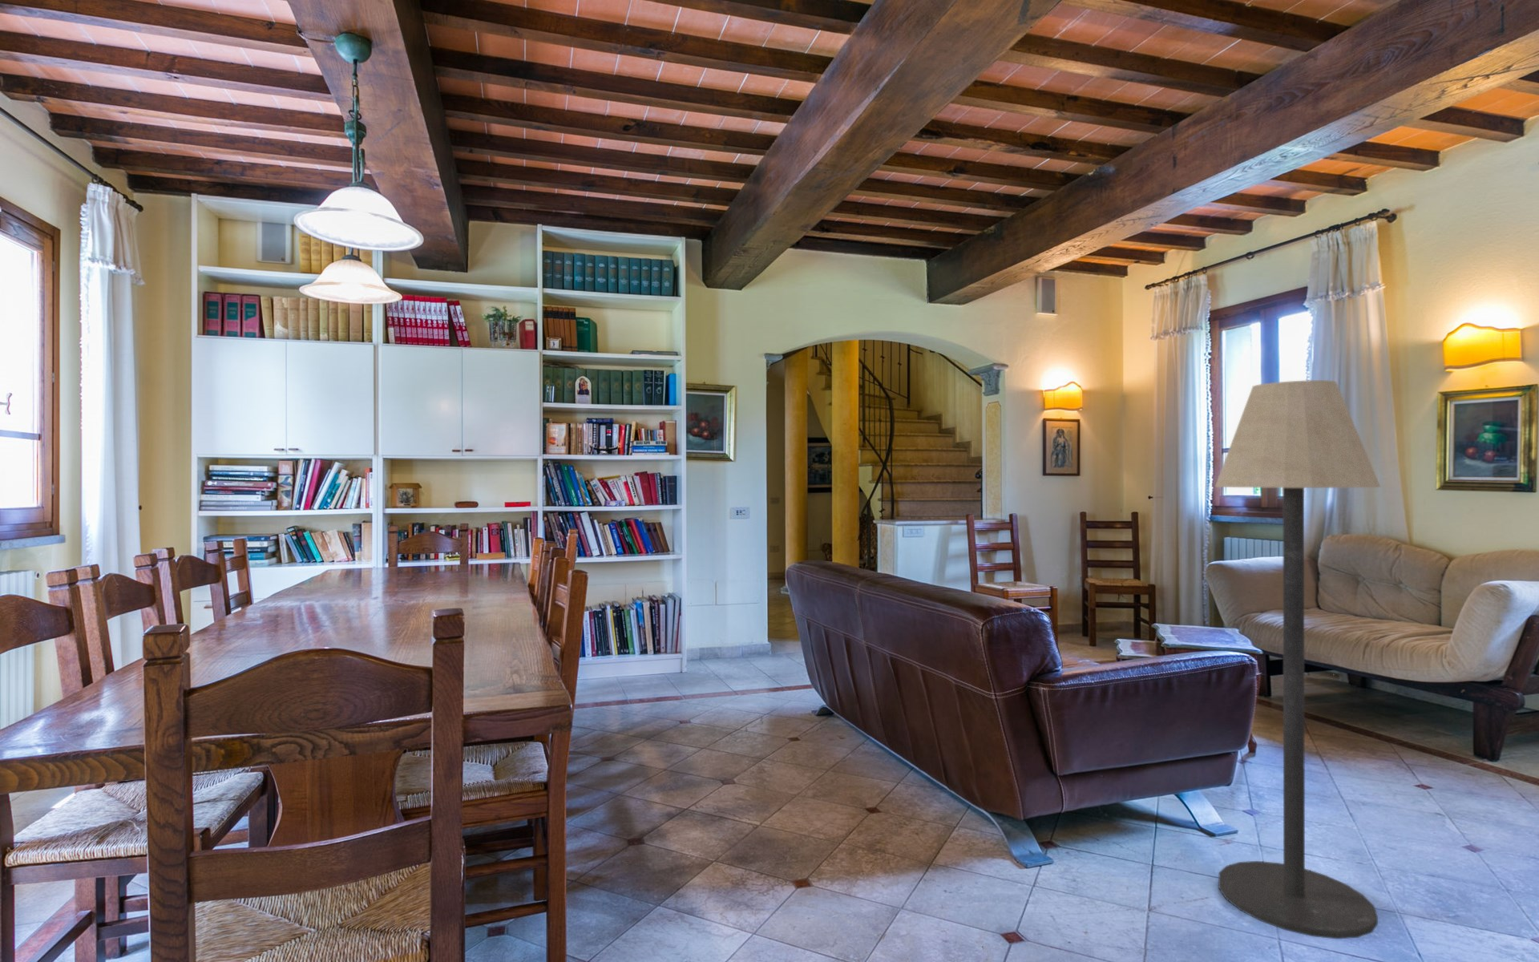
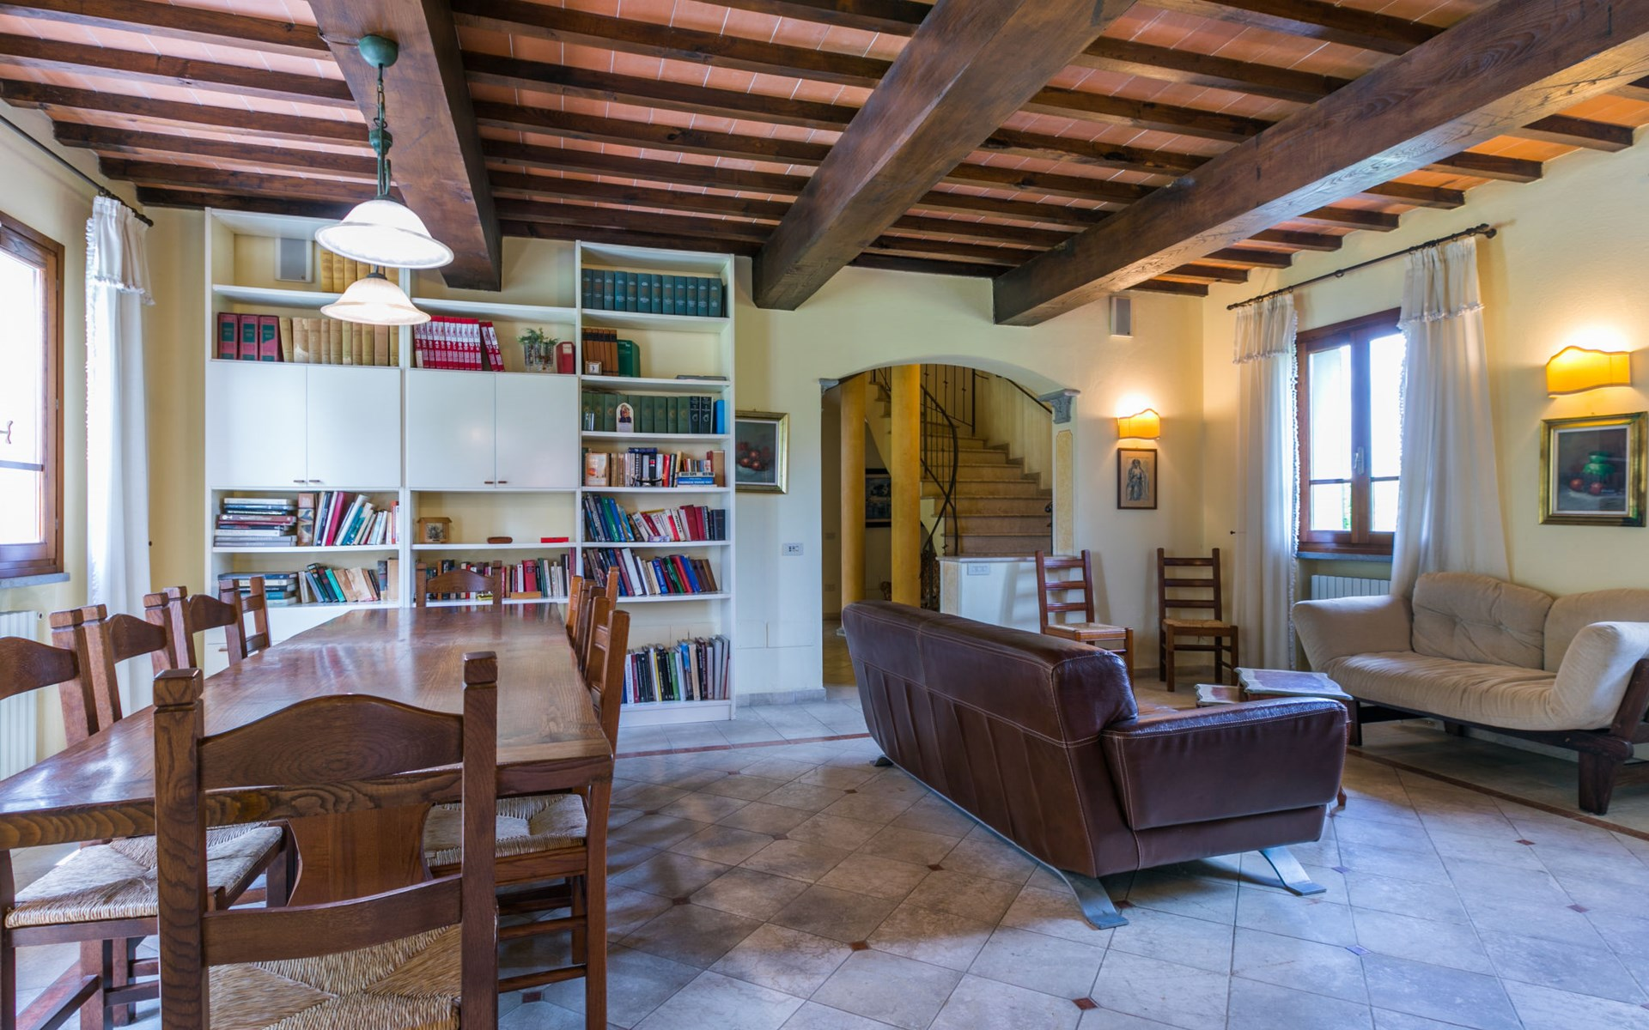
- floor lamp [1214,379,1381,940]
